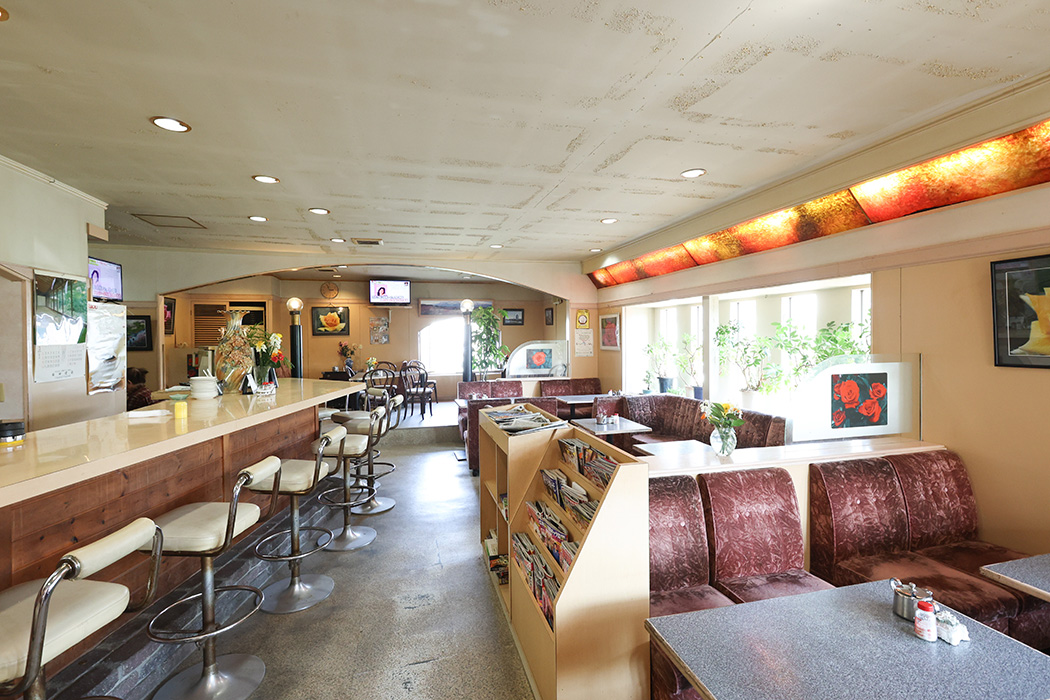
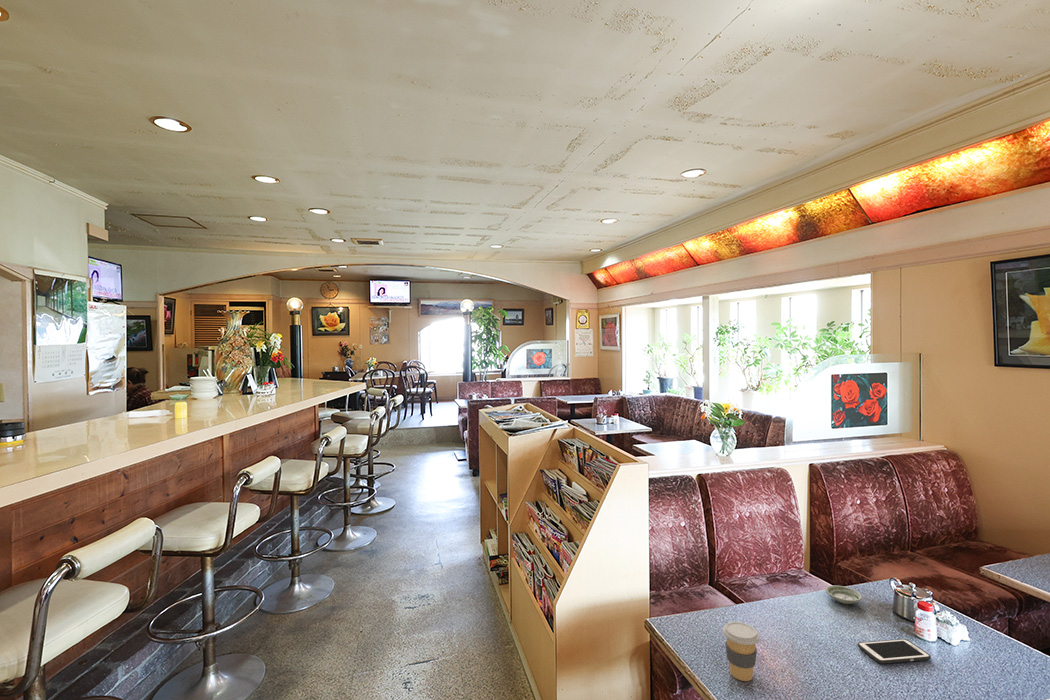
+ cell phone [857,638,932,664]
+ coffee cup [722,621,760,682]
+ saucer [824,584,863,605]
